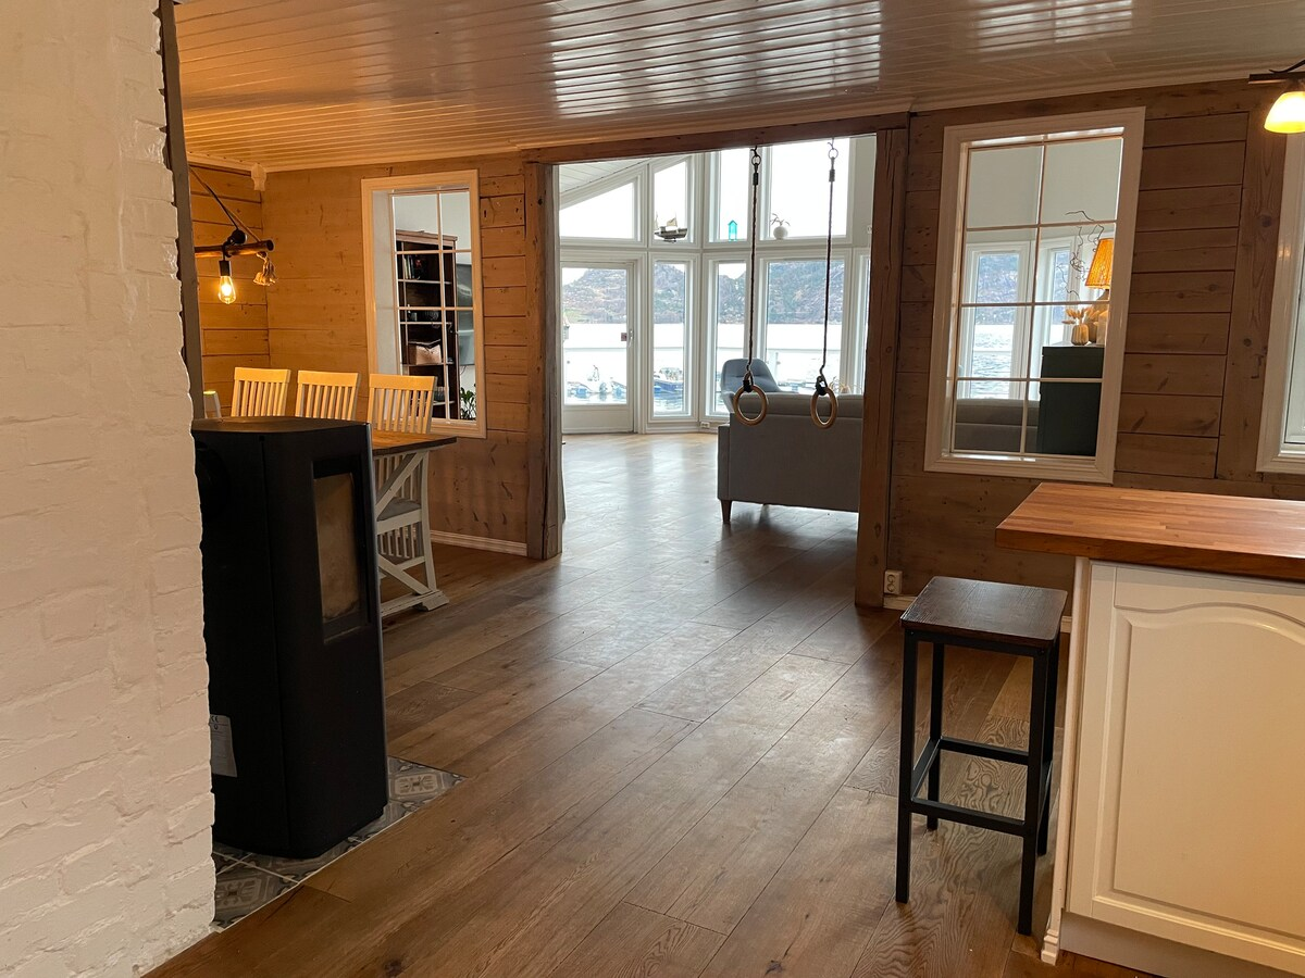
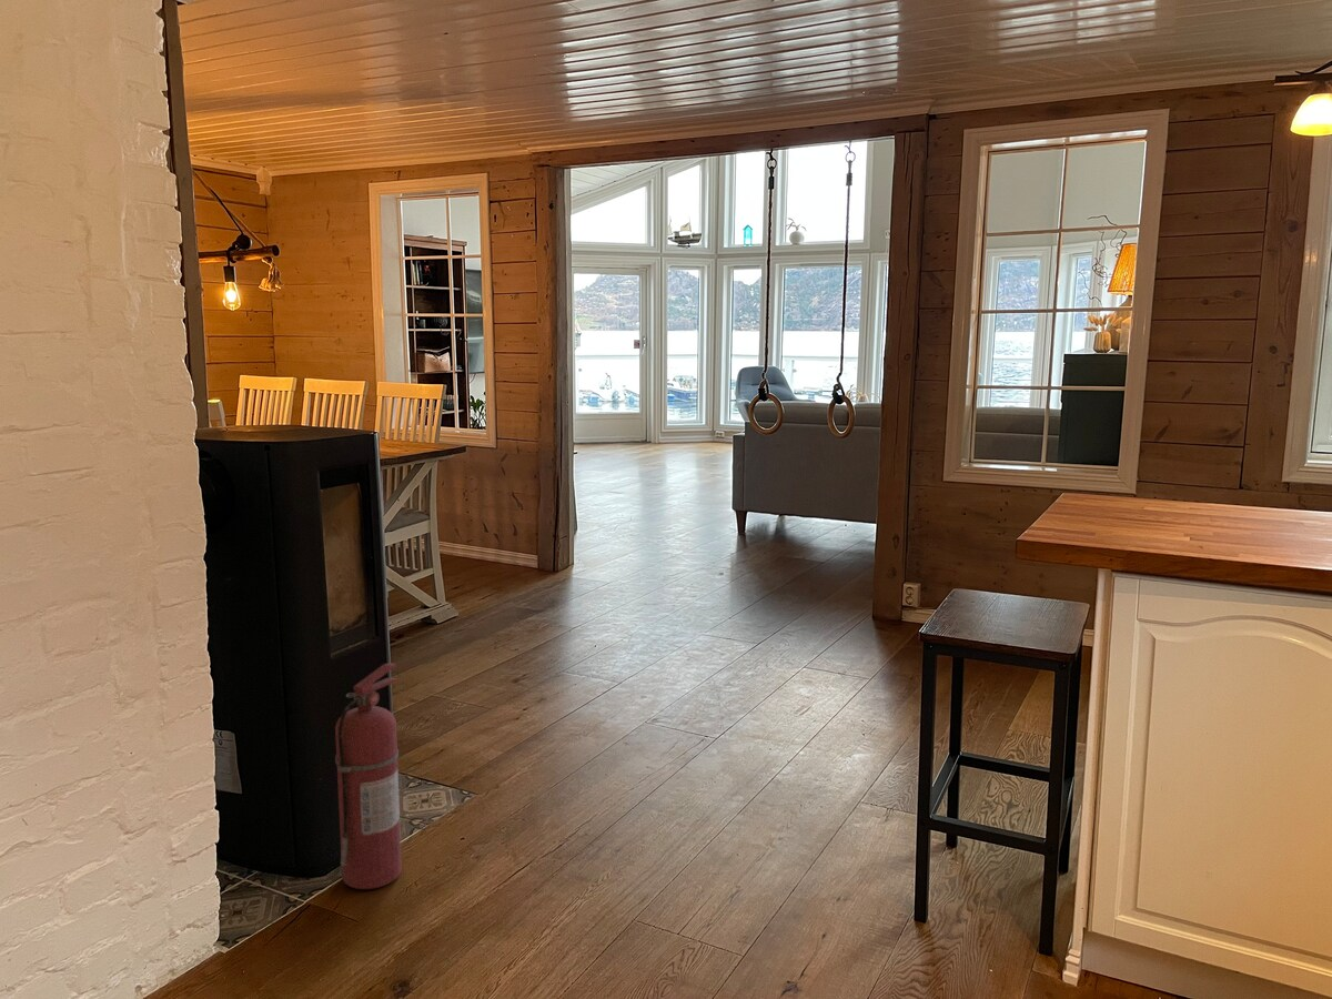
+ fire extinguisher [334,662,403,890]
